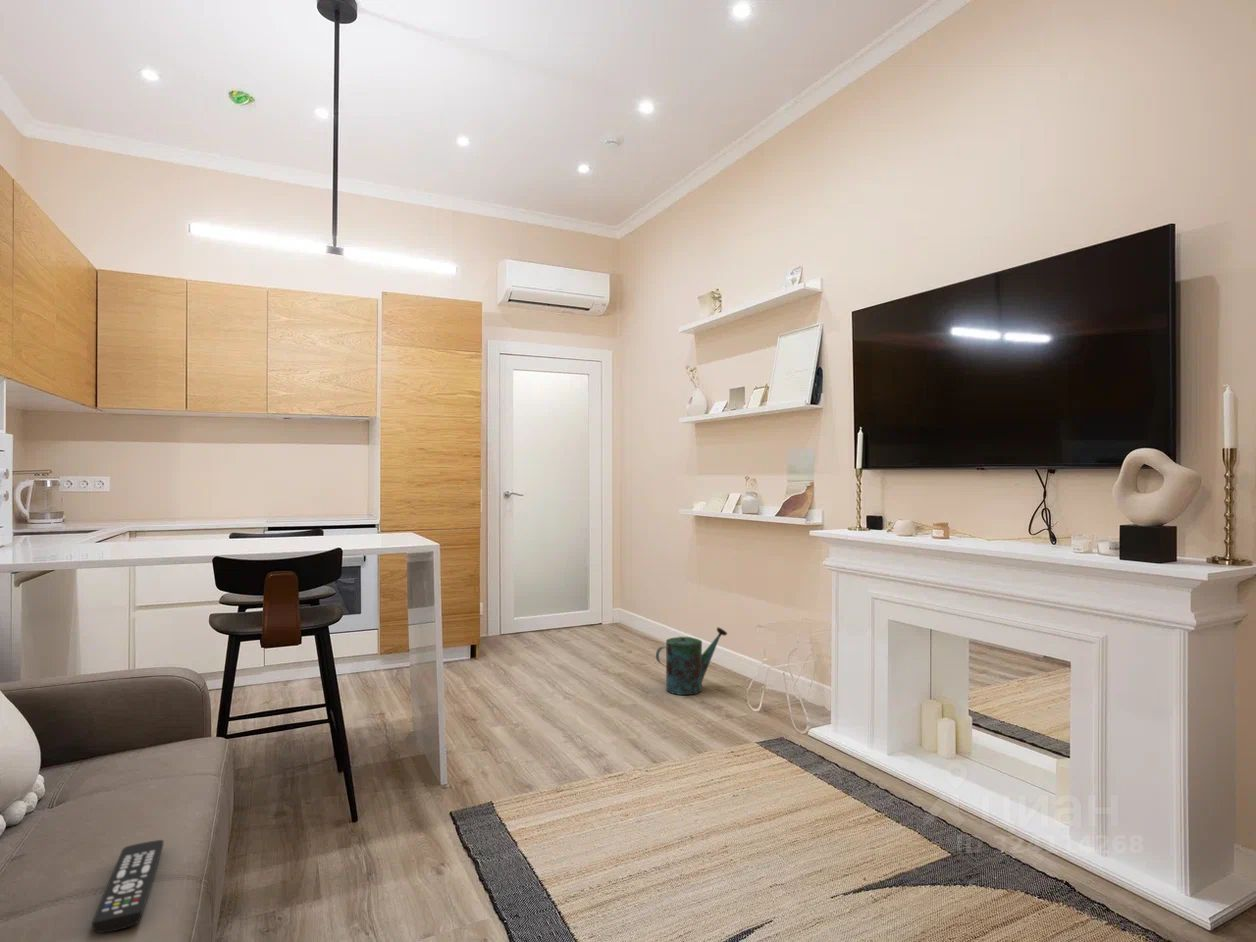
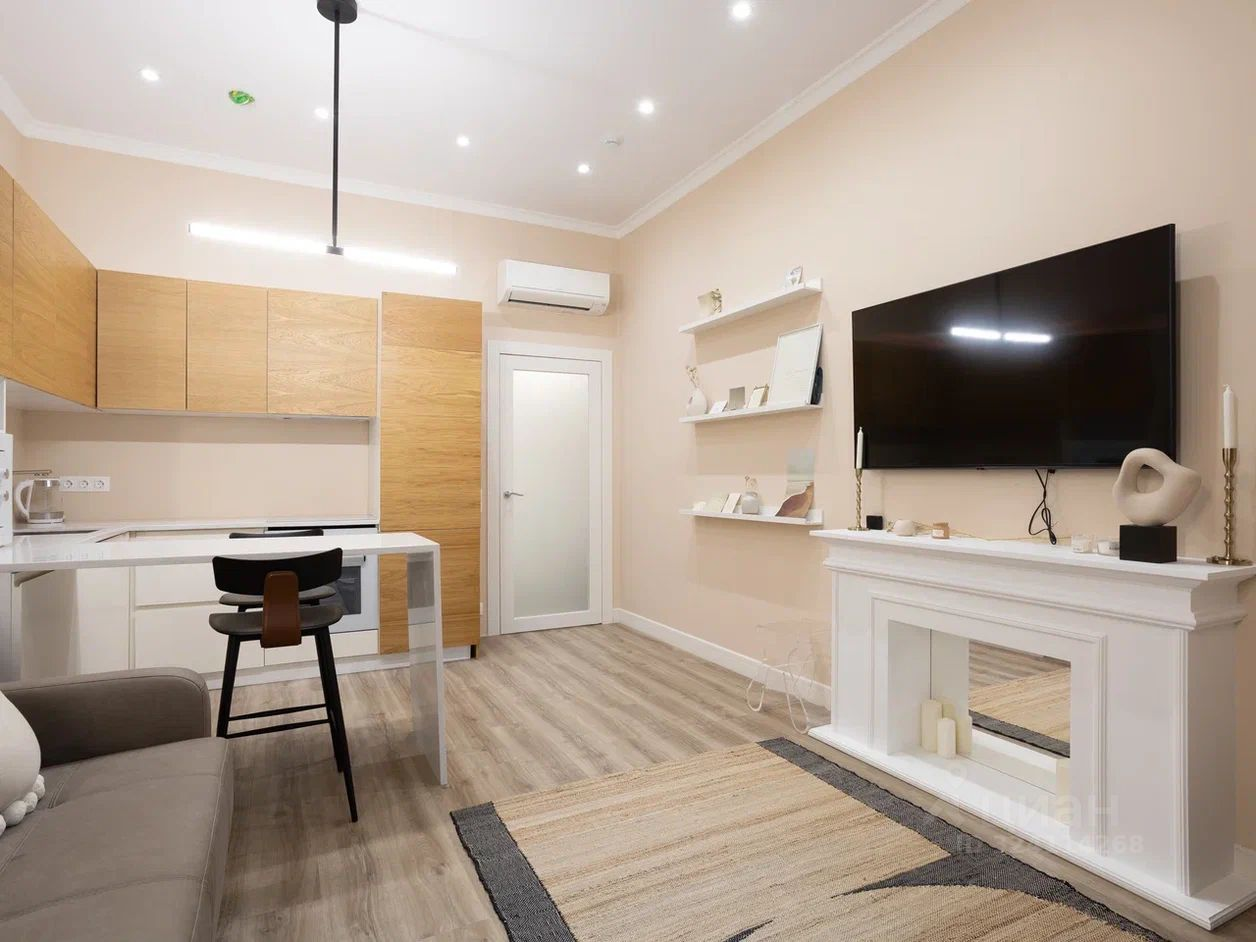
- remote control [91,839,164,934]
- watering can [655,626,728,696]
